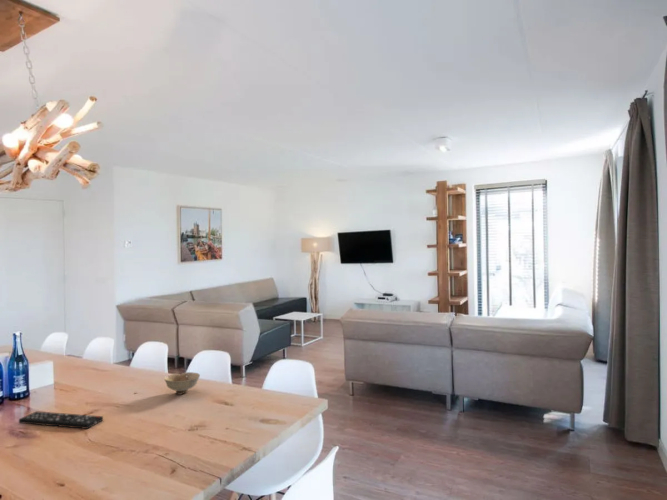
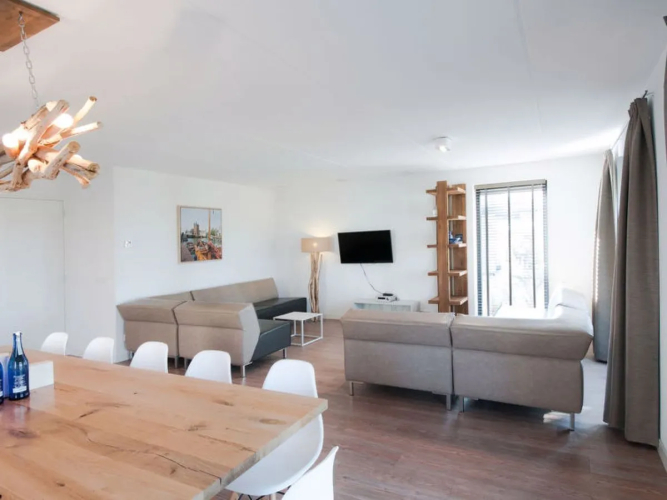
- remote control [18,410,104,430]
- bowl [163,371,201,396]
